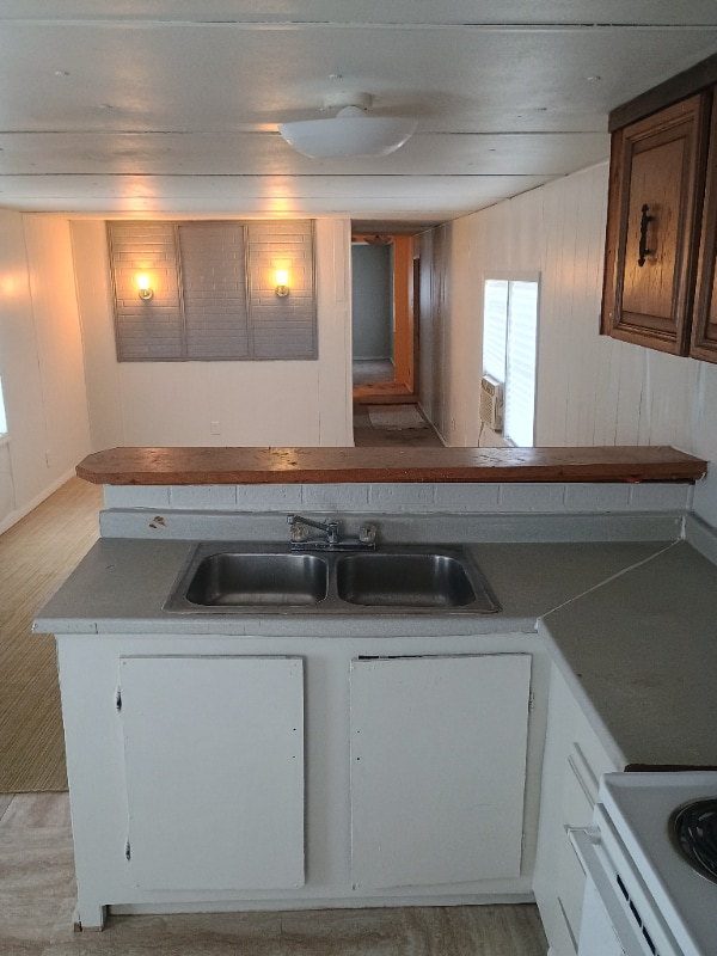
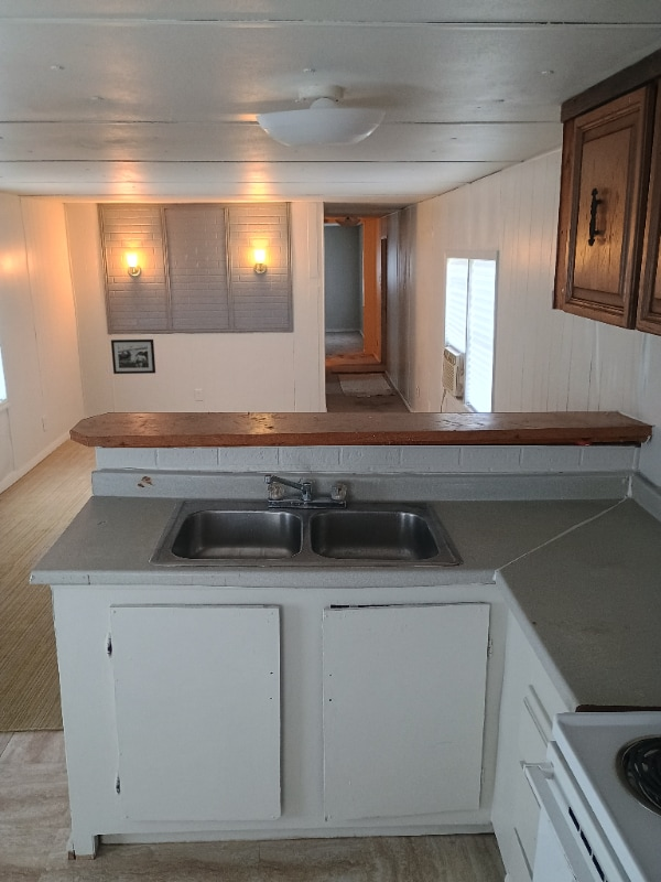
+ picture frame [110,338,156,375]
